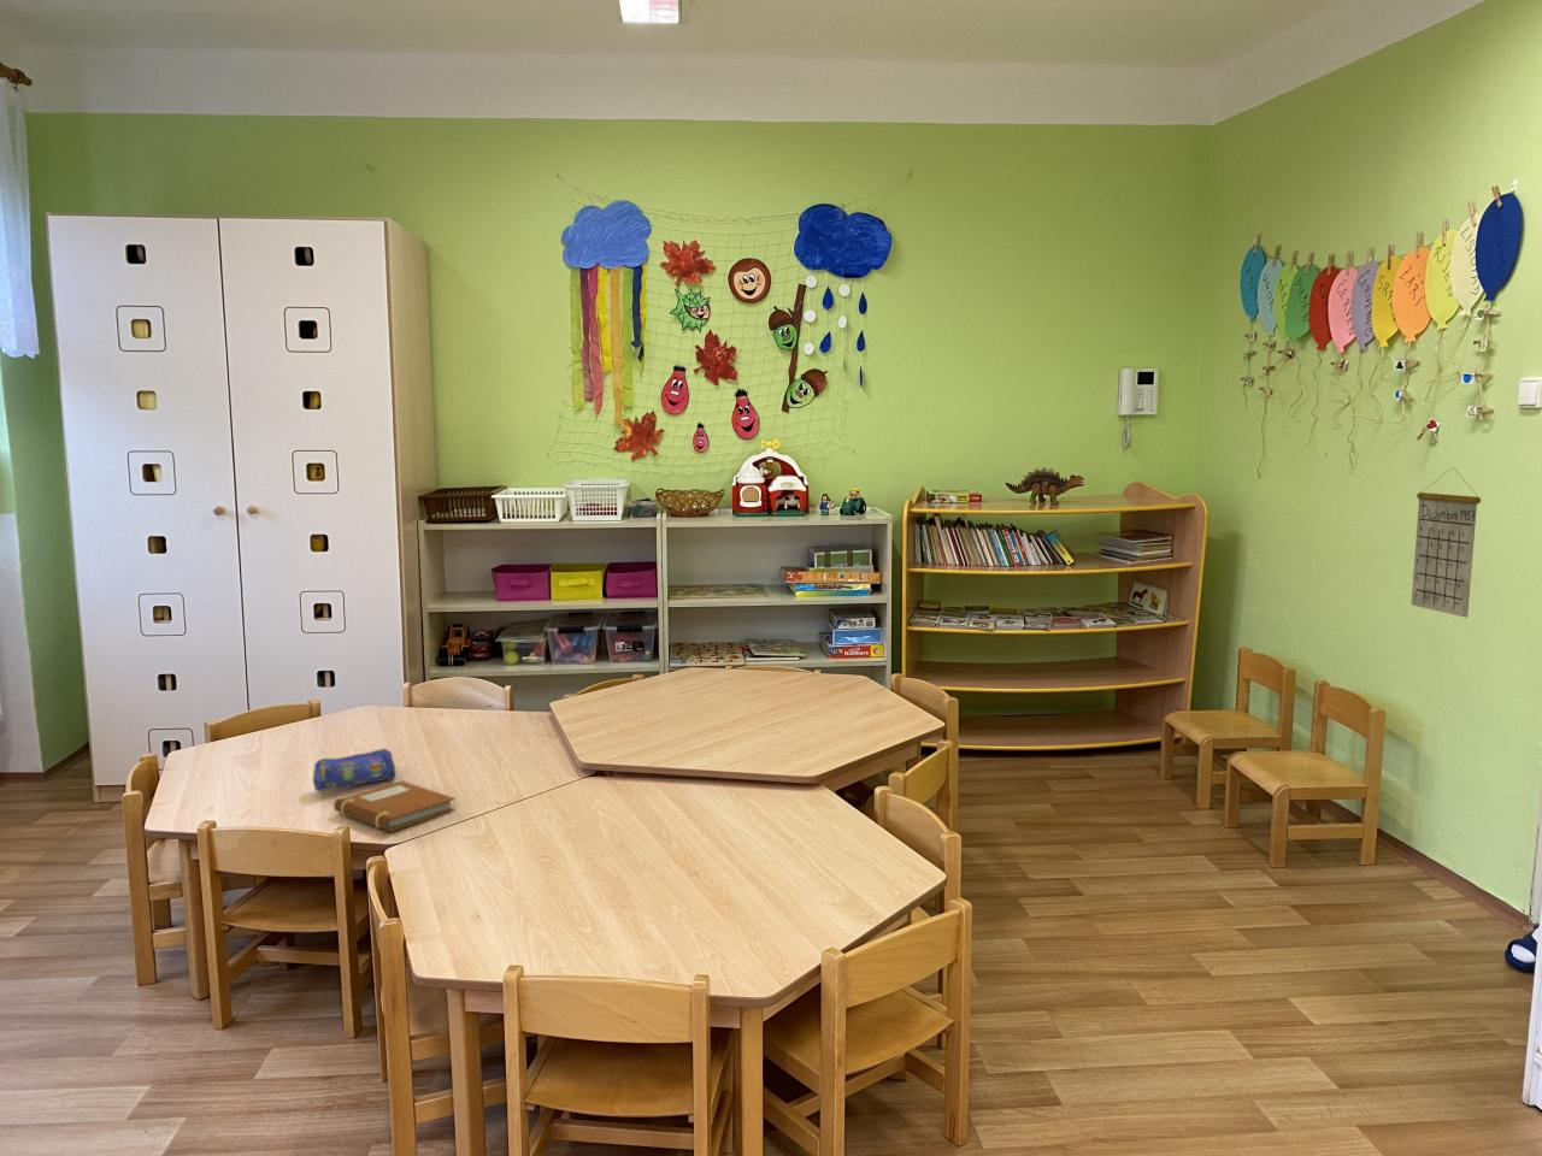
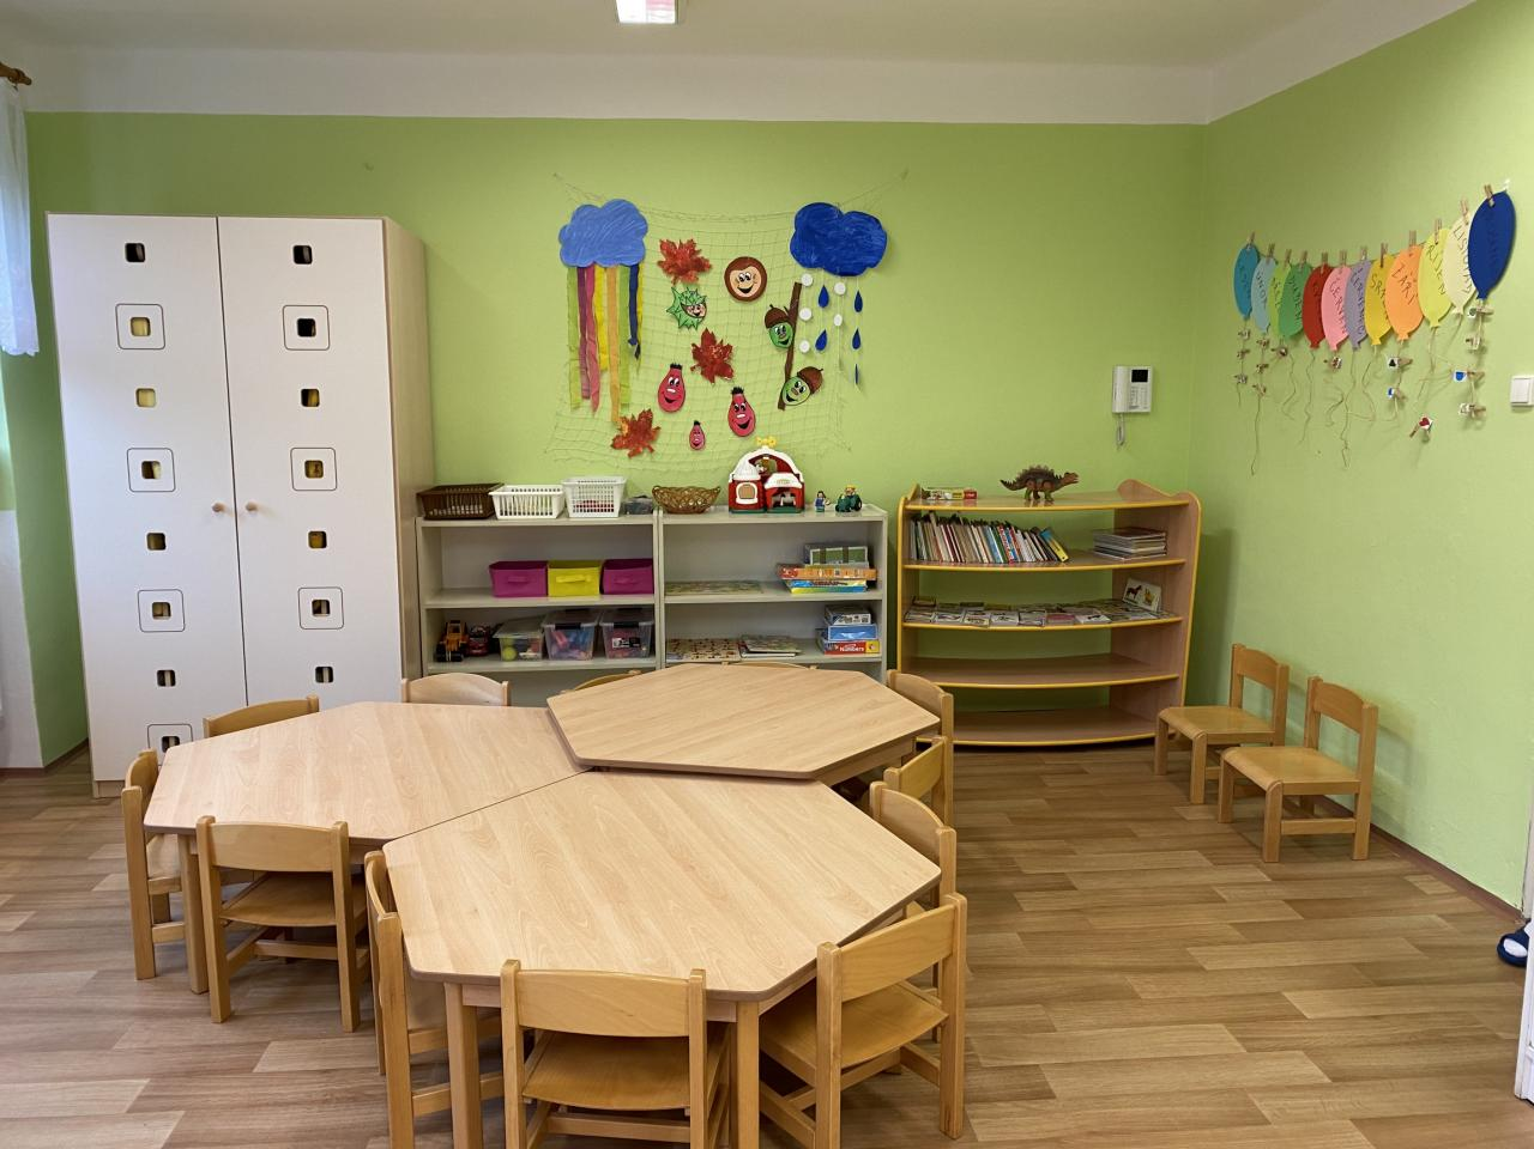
- pencil case [312,747,396,793]
- notebook [333,780,457,832]
- calendar [1410,466,1481,619]
